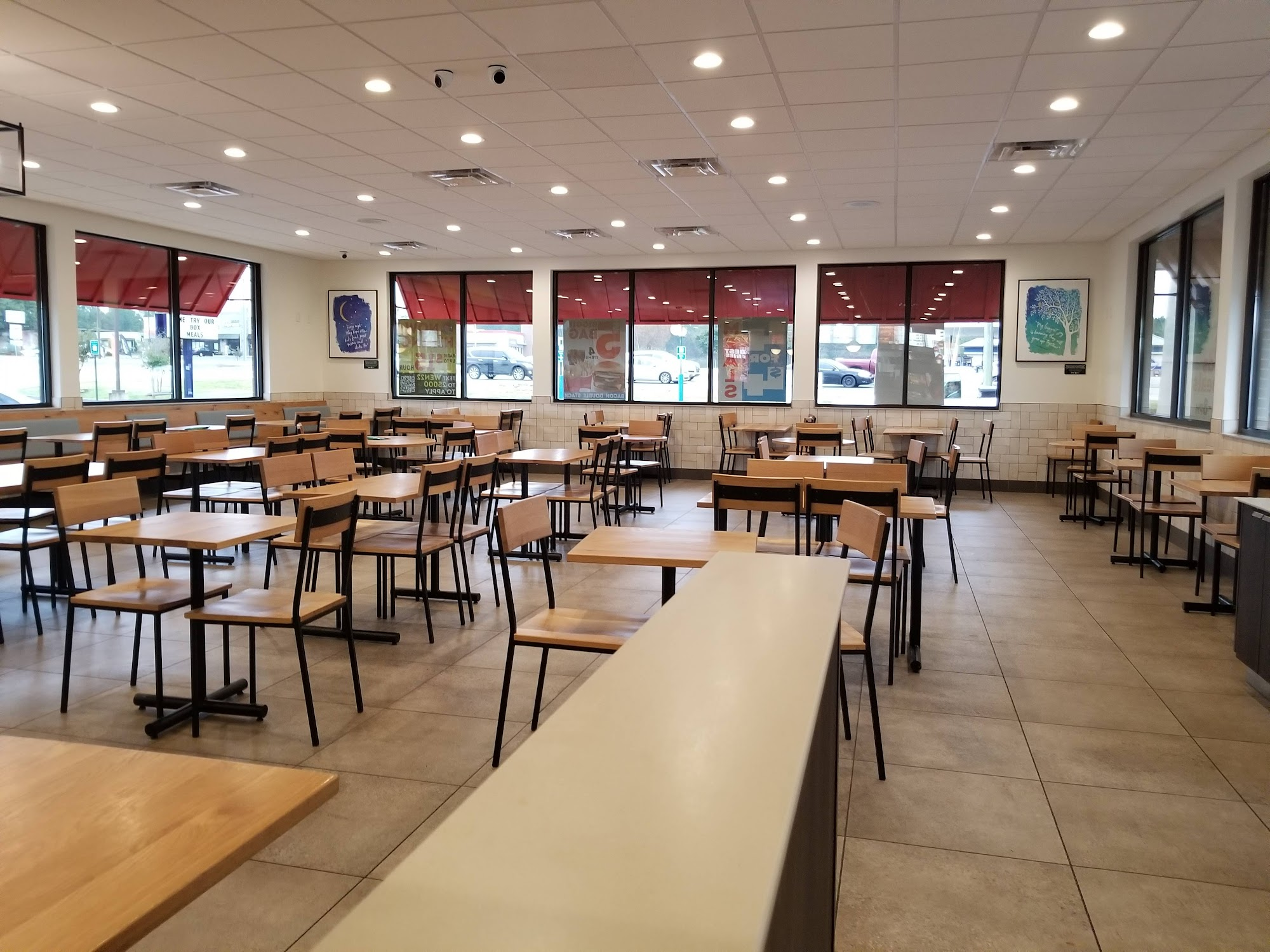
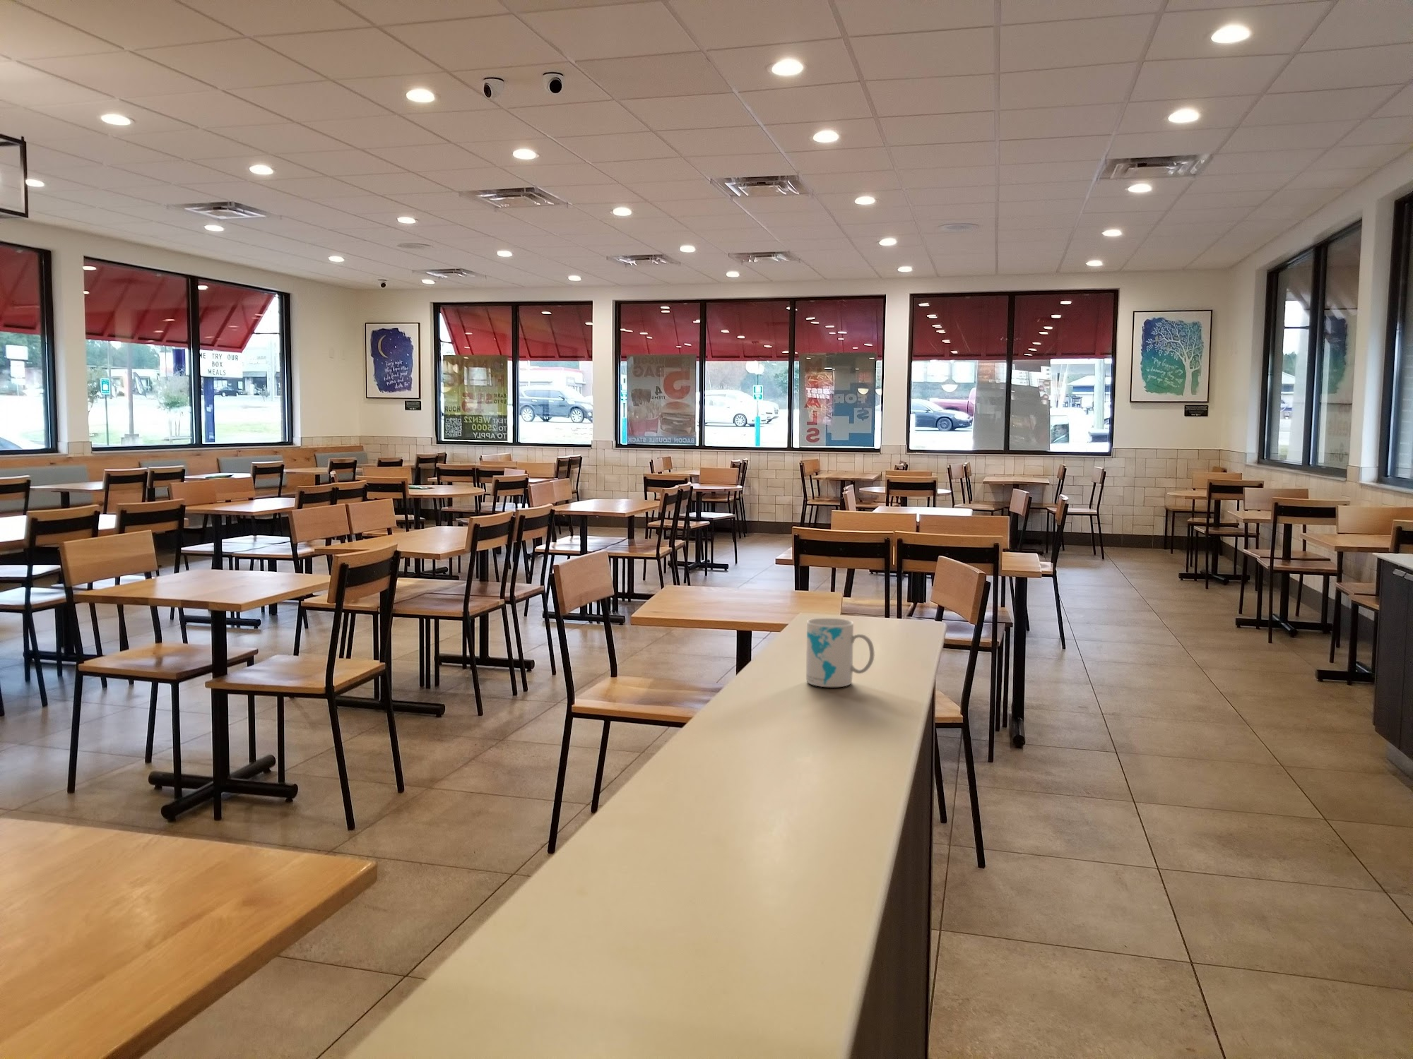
+ mug [806,617,876,687]
